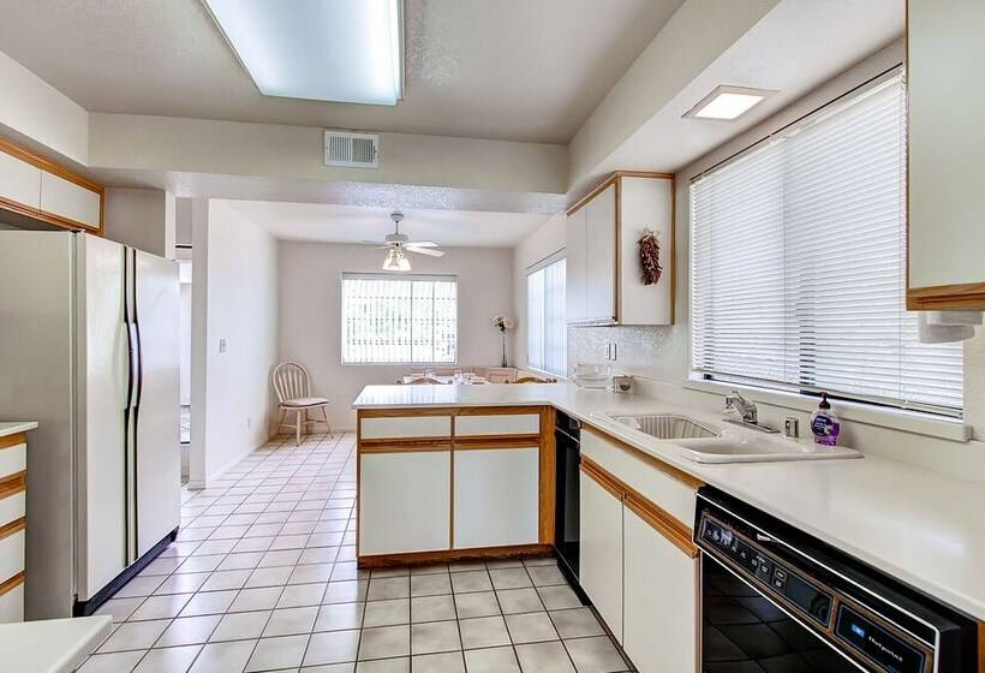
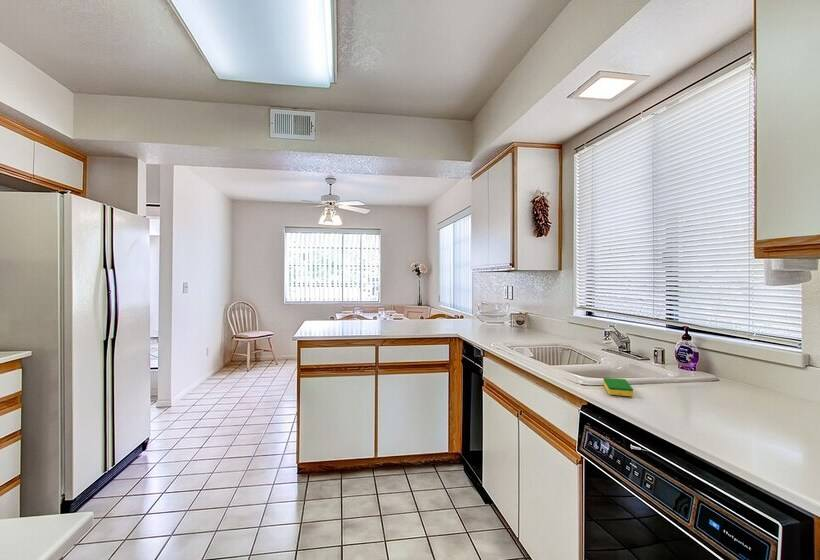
+ dish sponge [602,377,634,397]
